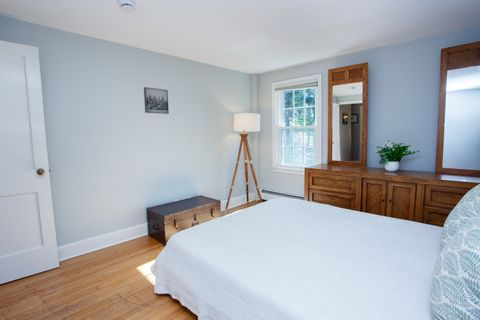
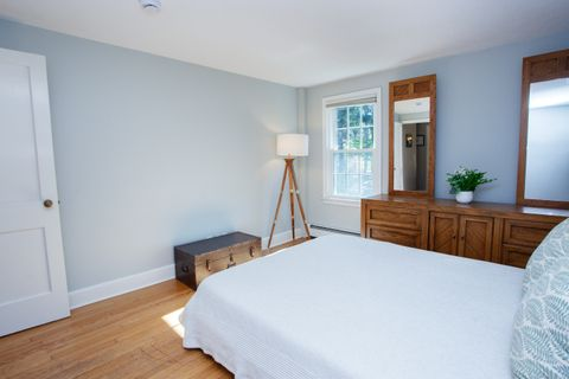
- wall art [143,86,170,115]
